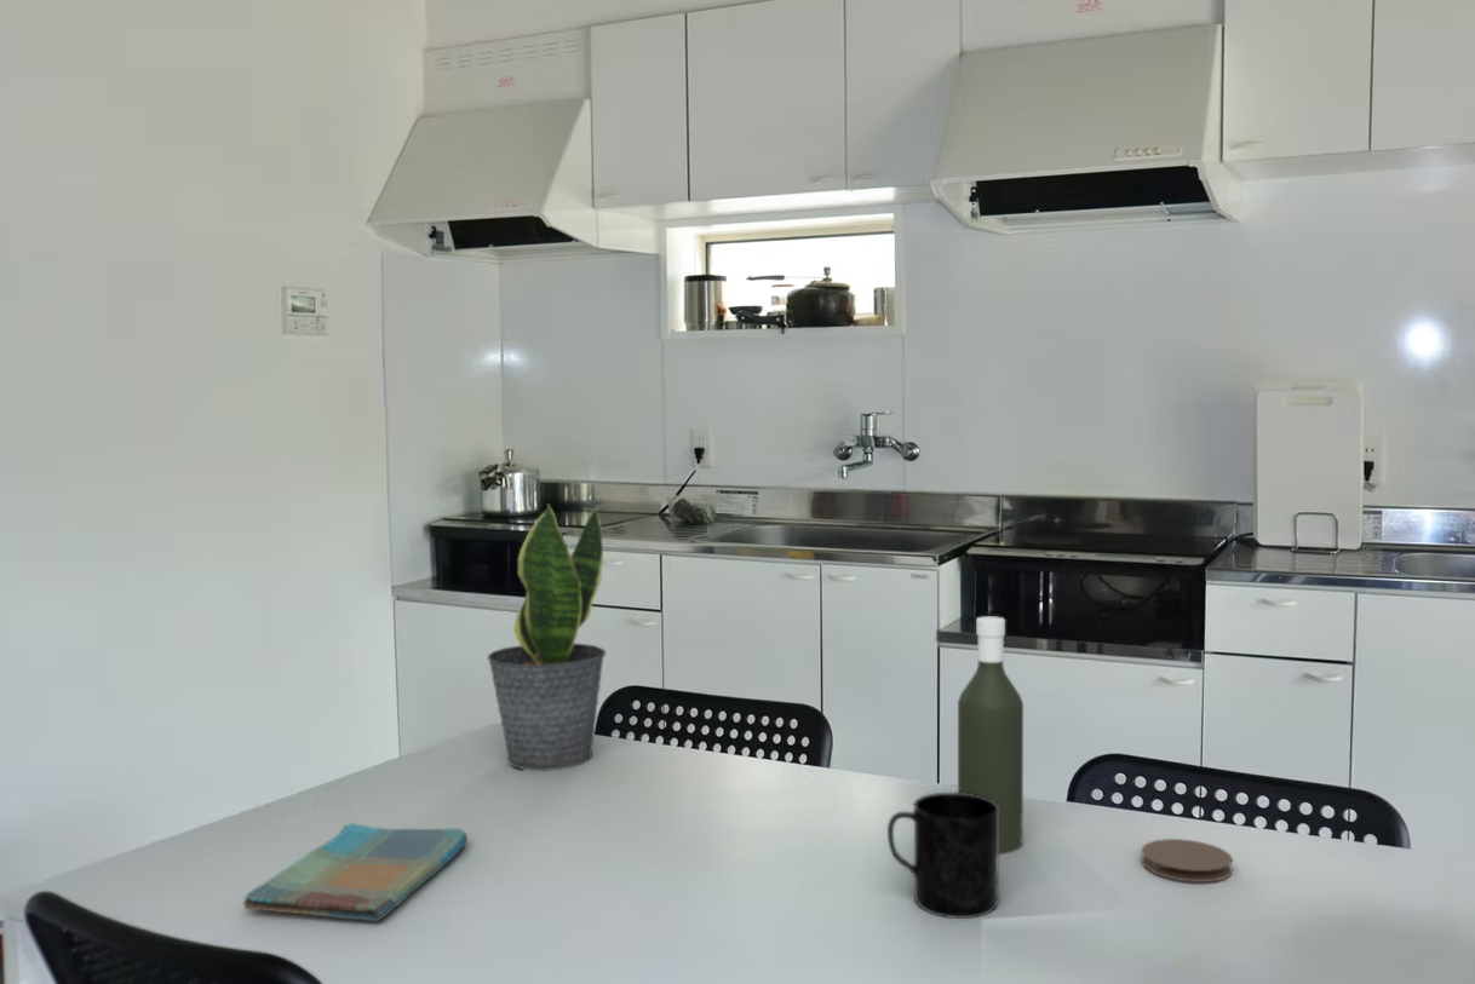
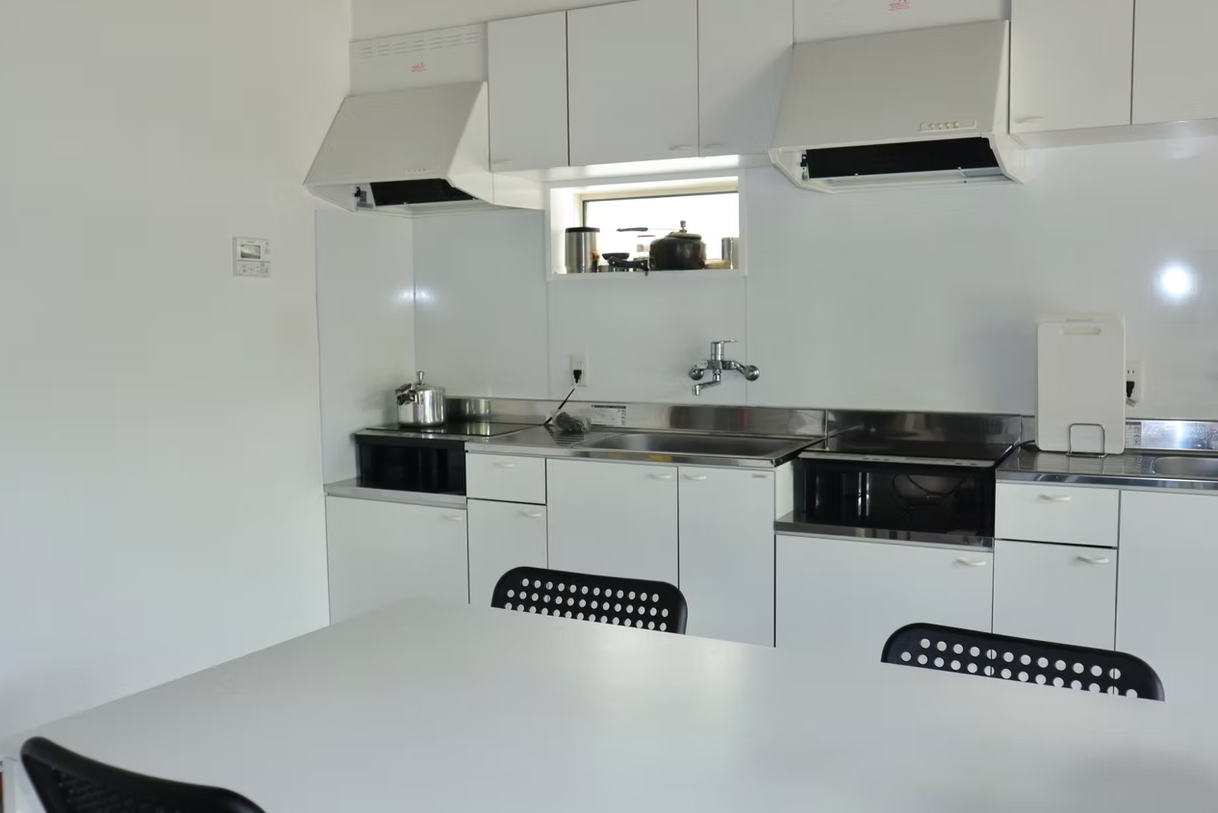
- potted plant [487,503,607,772]
- bottle [957,615,1025,856]
- dish towel [242,821,469,922]
- coaster [1140,838,1234,884]
- mug [886,792,1000,920]
